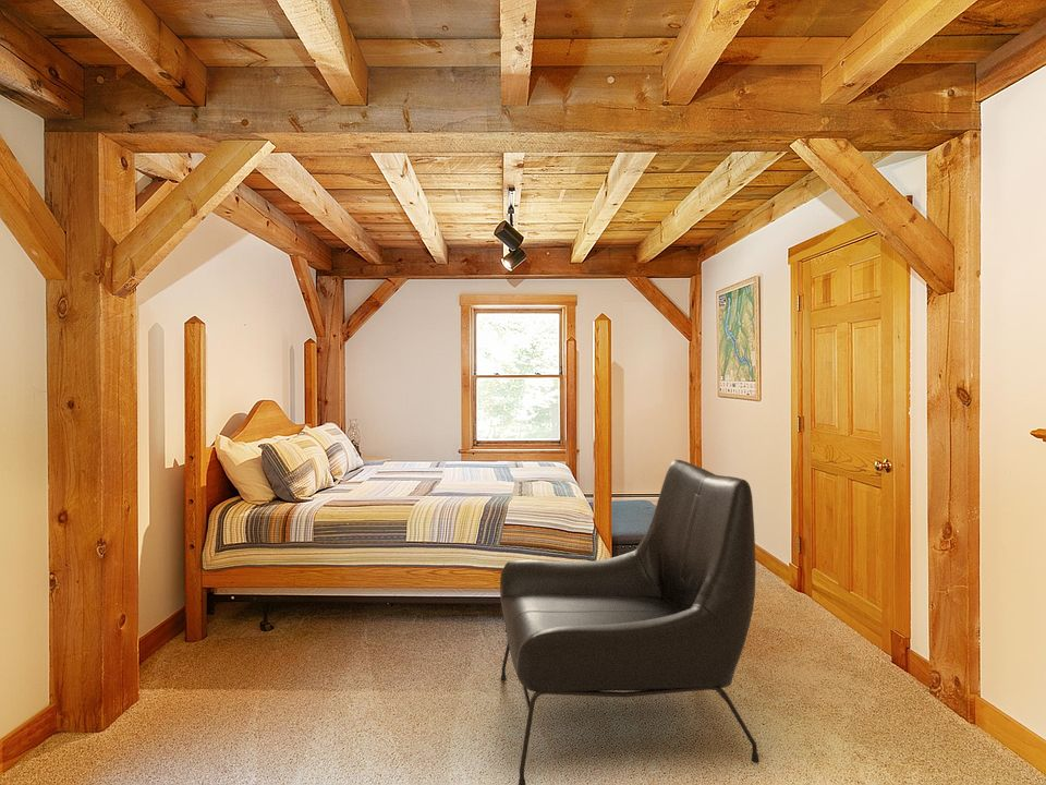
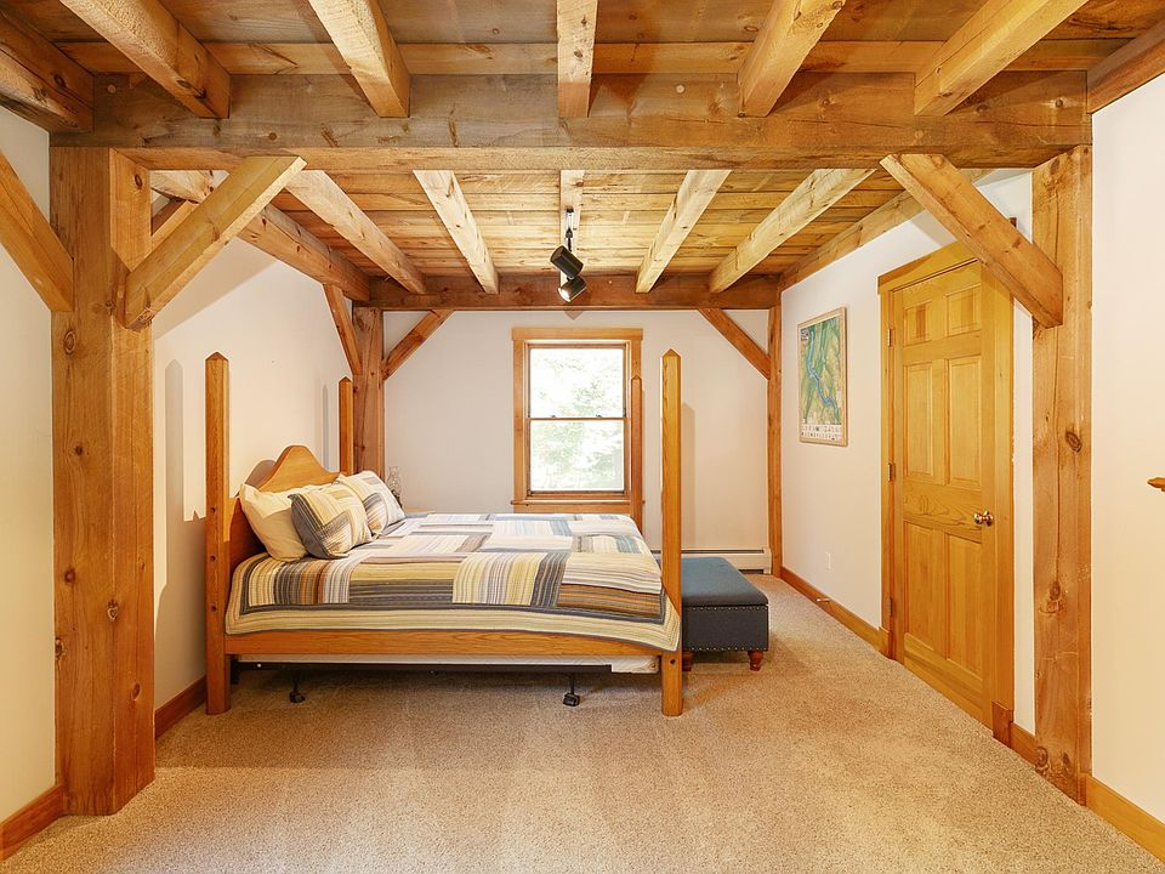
- chair [499,459,761,785]
